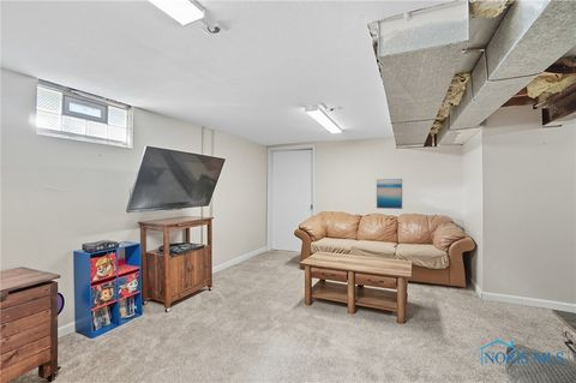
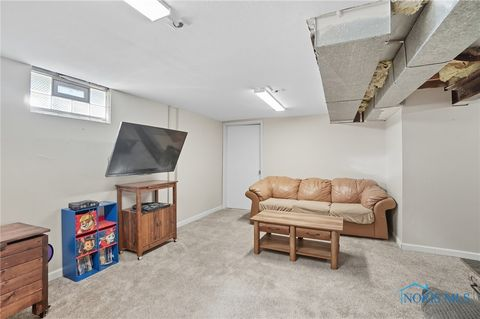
- wall art [376,178,403,210]
